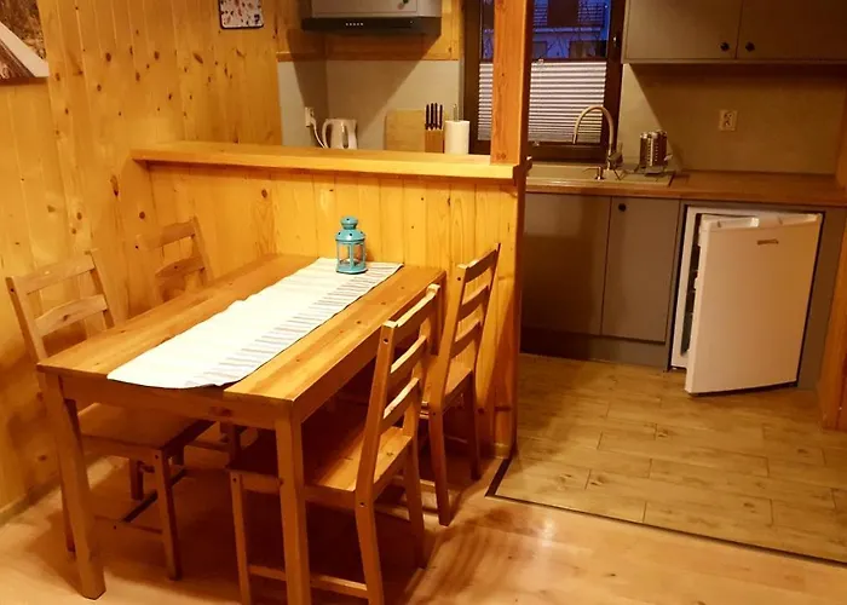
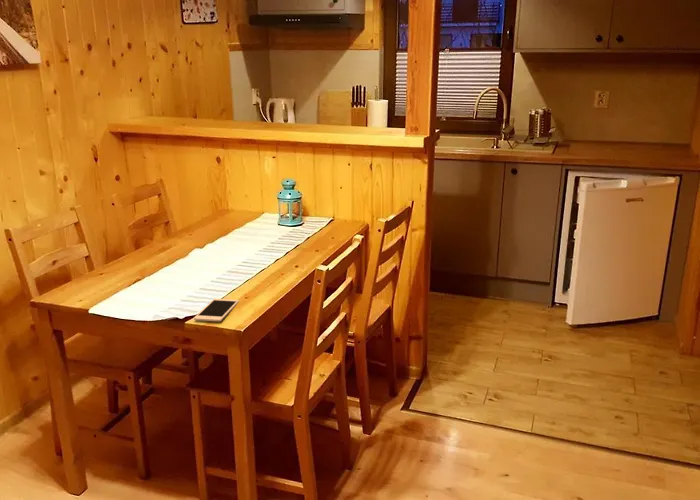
+ cell phone [193,298,240,322]
